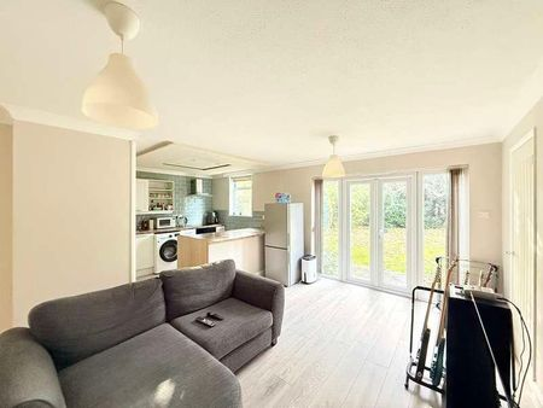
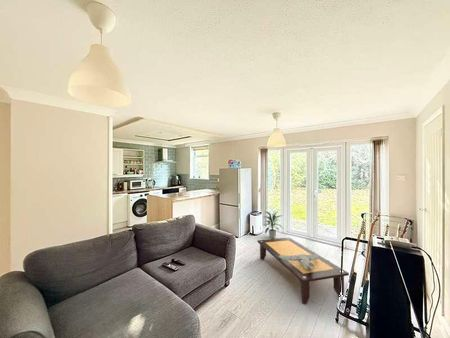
+ indoor plant [261,211,284,239]
+ decorative sculpture [279,254,319,270]
+ coffee table [256,237,350,305]
